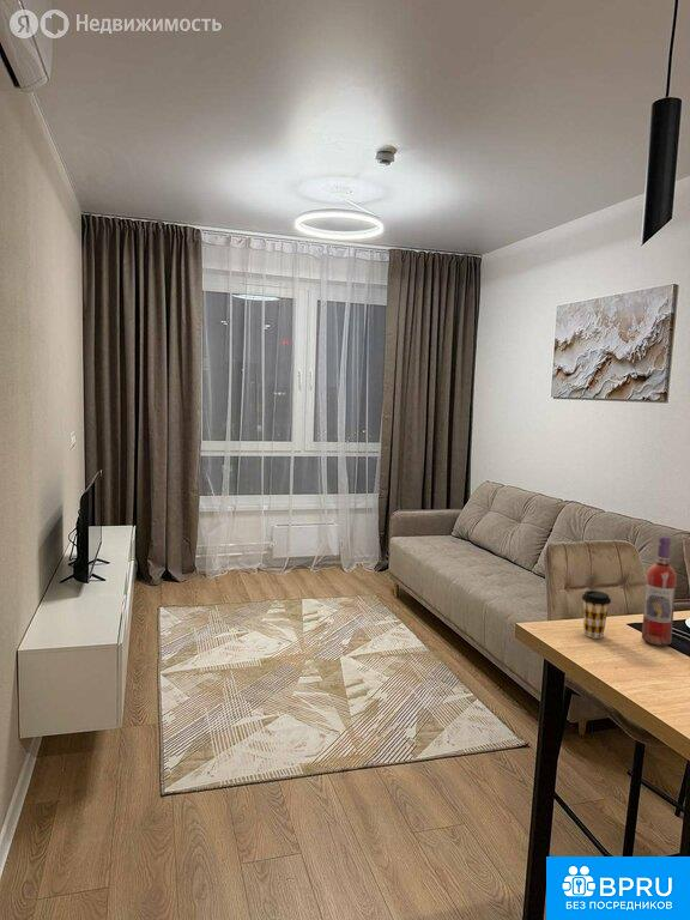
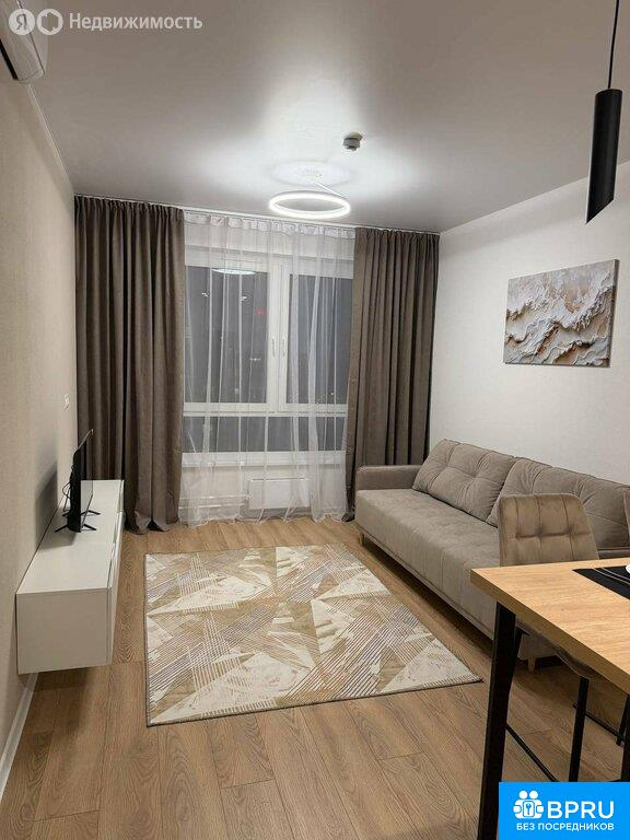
- coffee cup [581,589,612,640]
- wine bottle [641,534,678,647]
